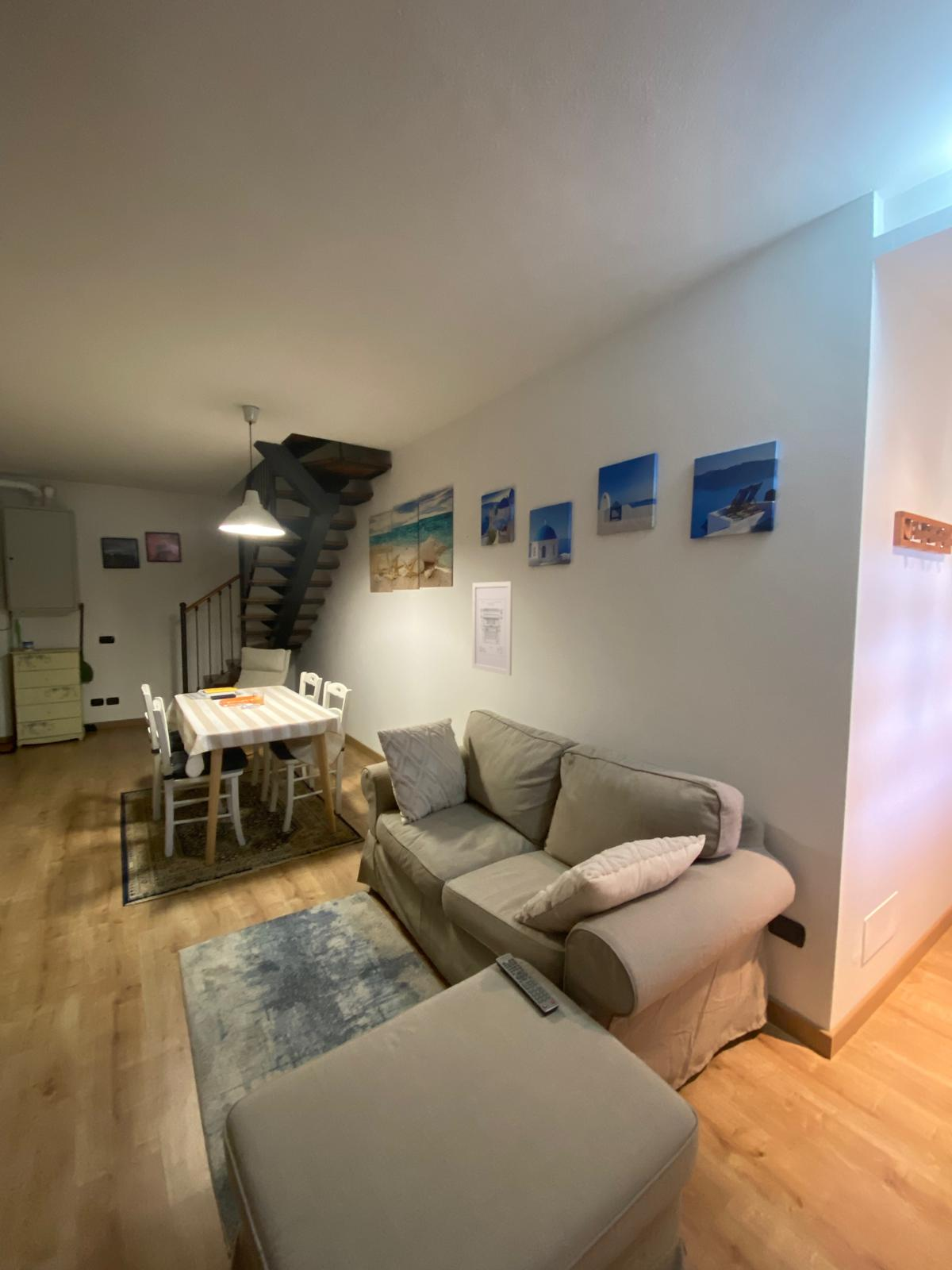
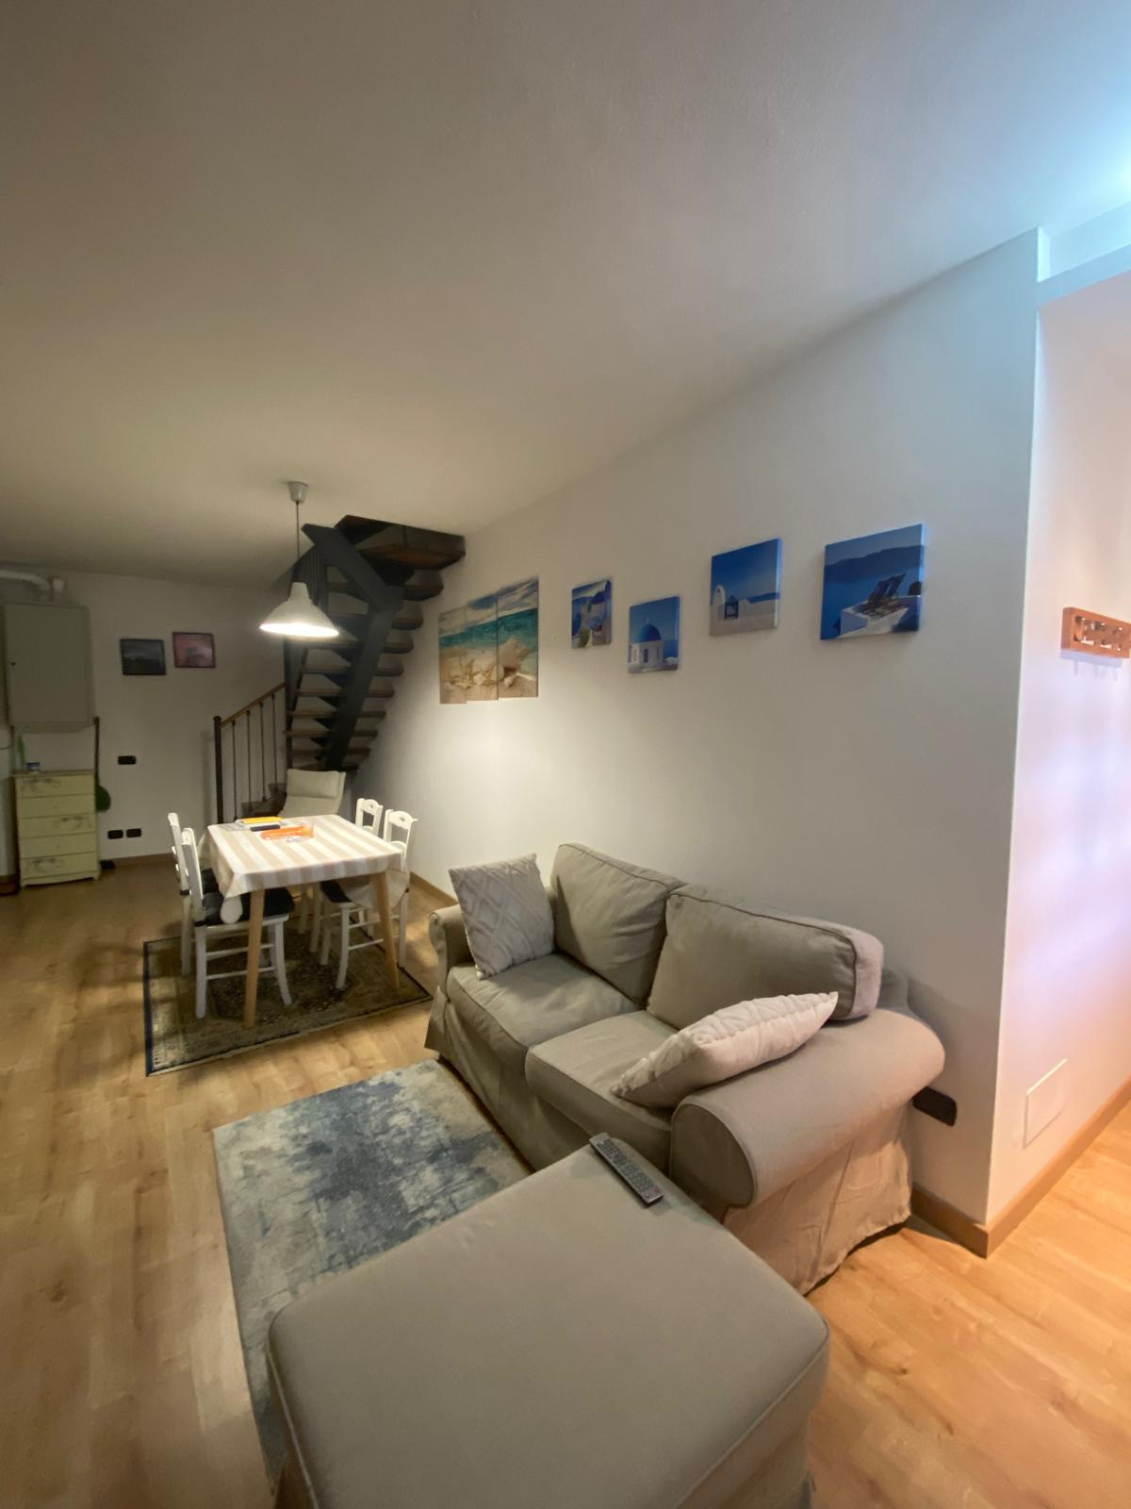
- wall art [471,580,513,676]
